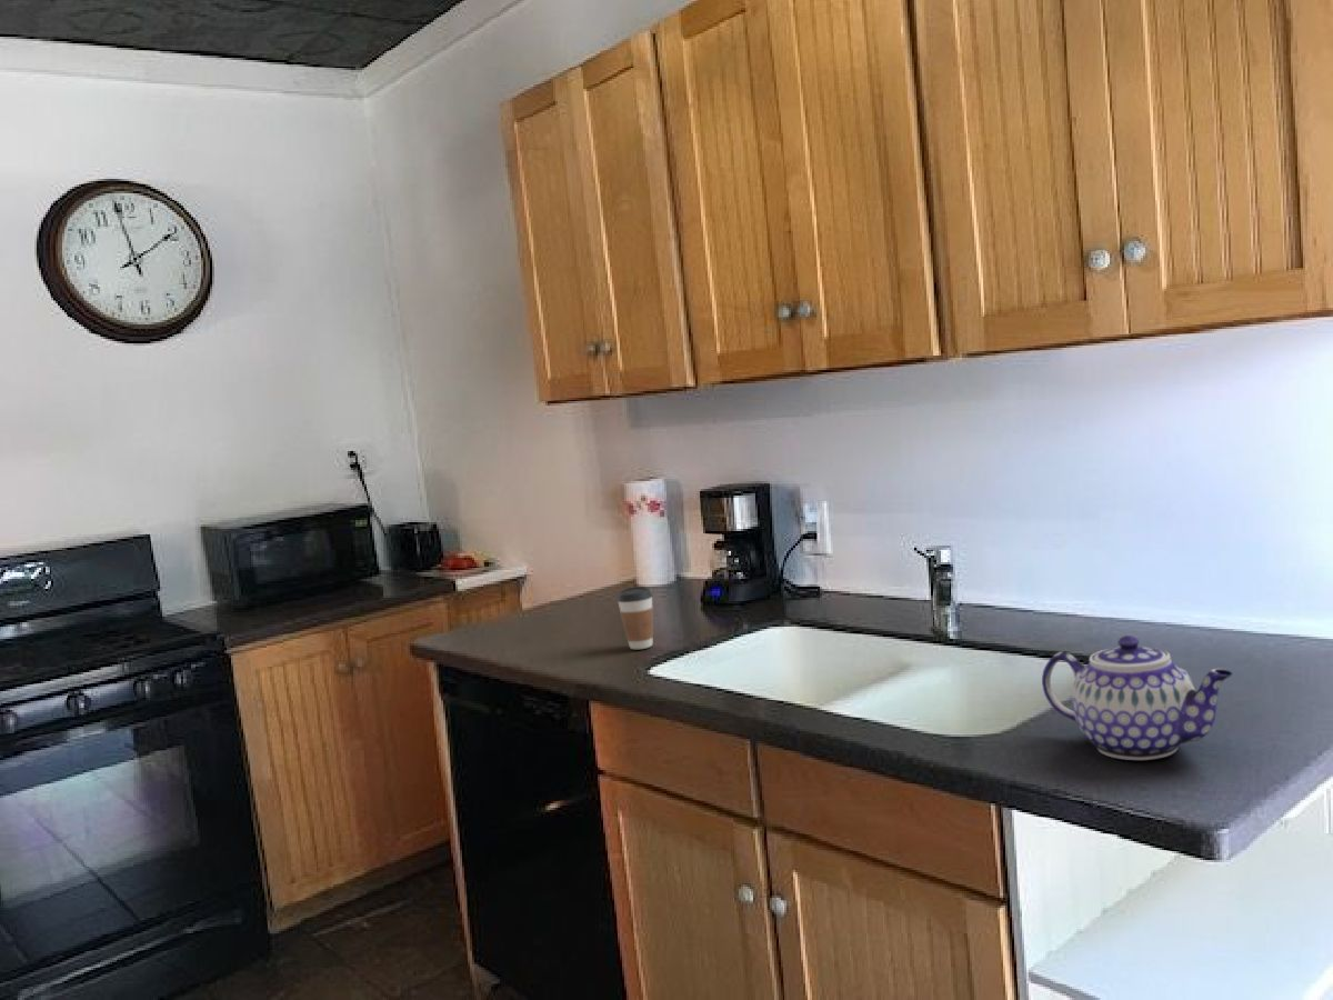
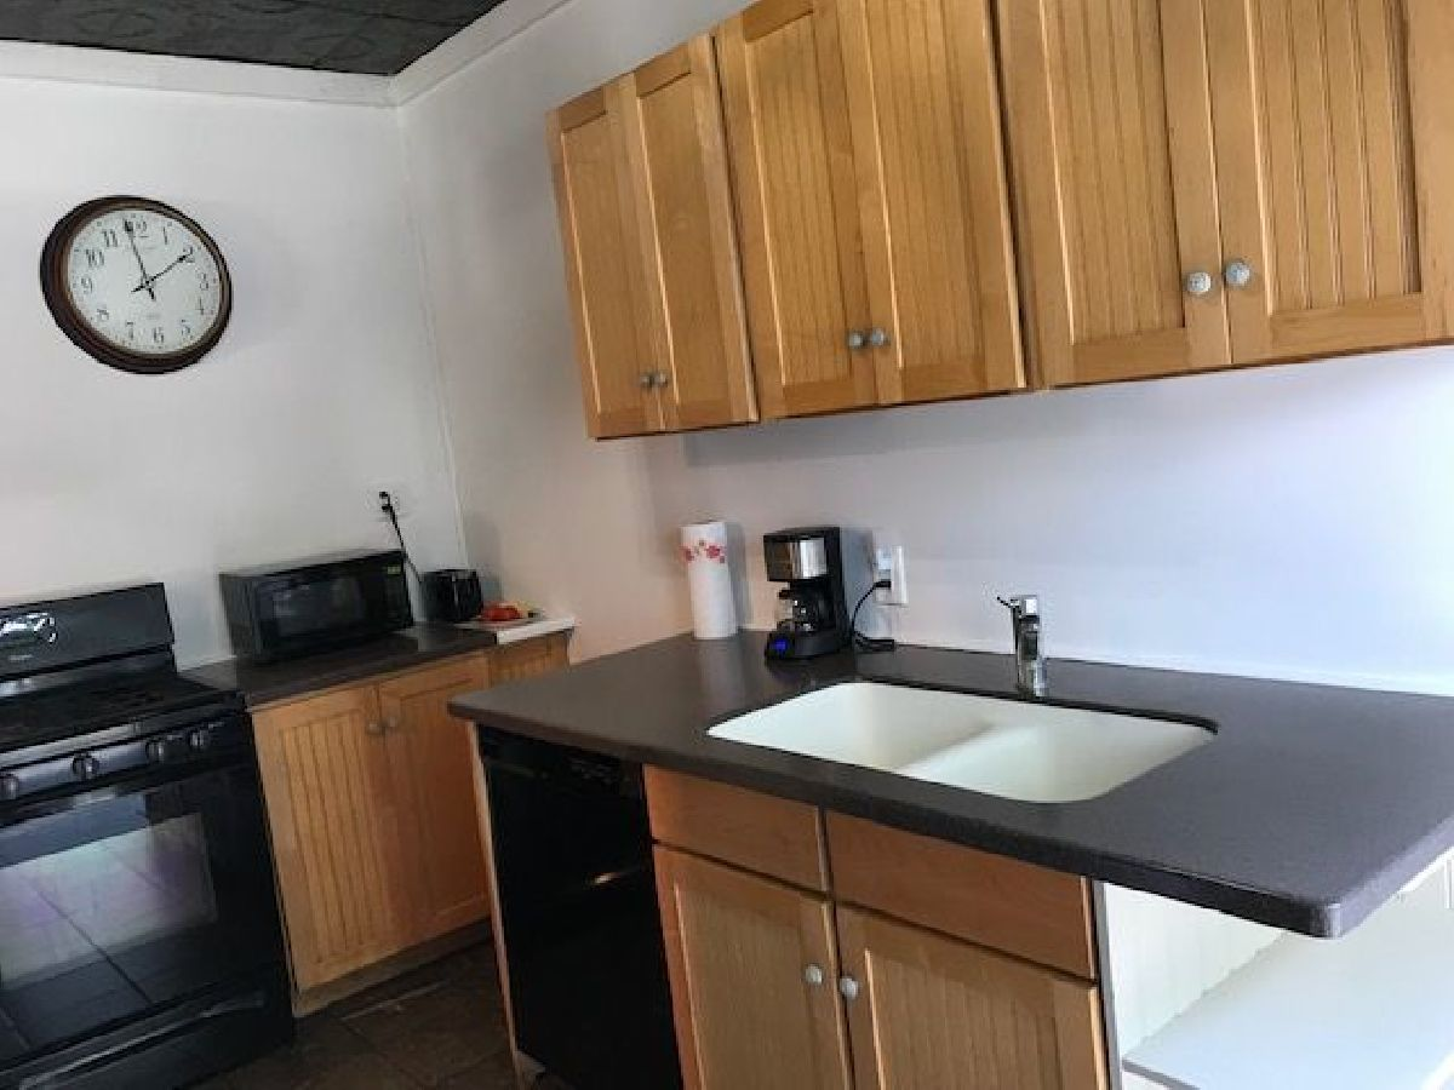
- teapot [1041,634,1234,761]
- coffee cup [617,586,654,650]
